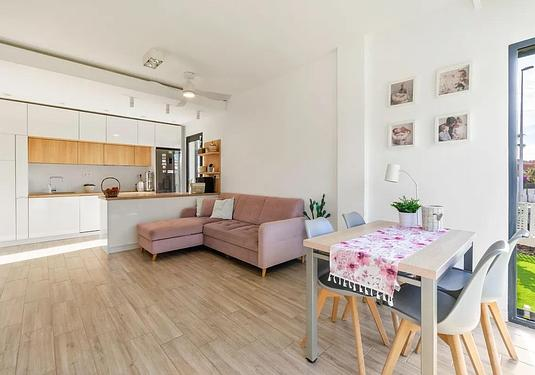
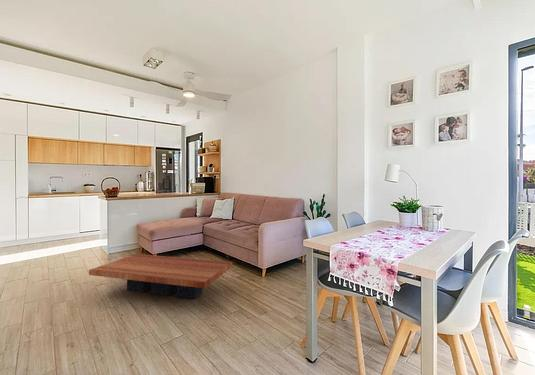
+ coffee table [88,253,234,300]
